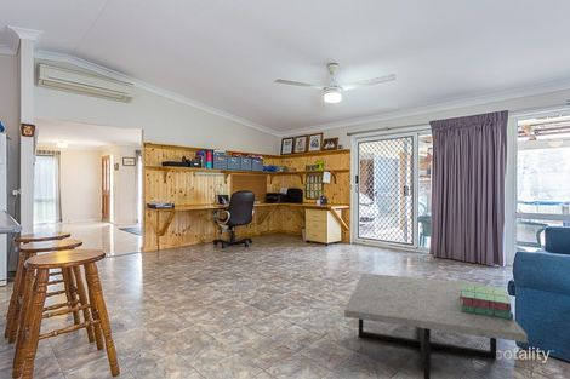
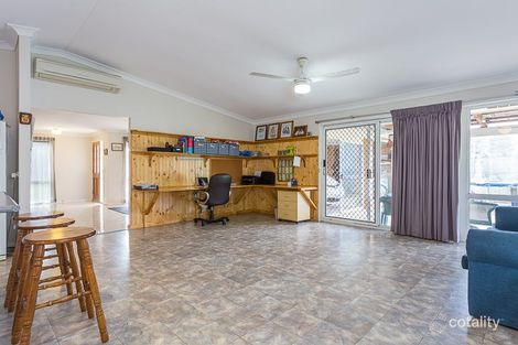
- stack of books [460,283,515,320]
- coffee table [343,271,529,379]
